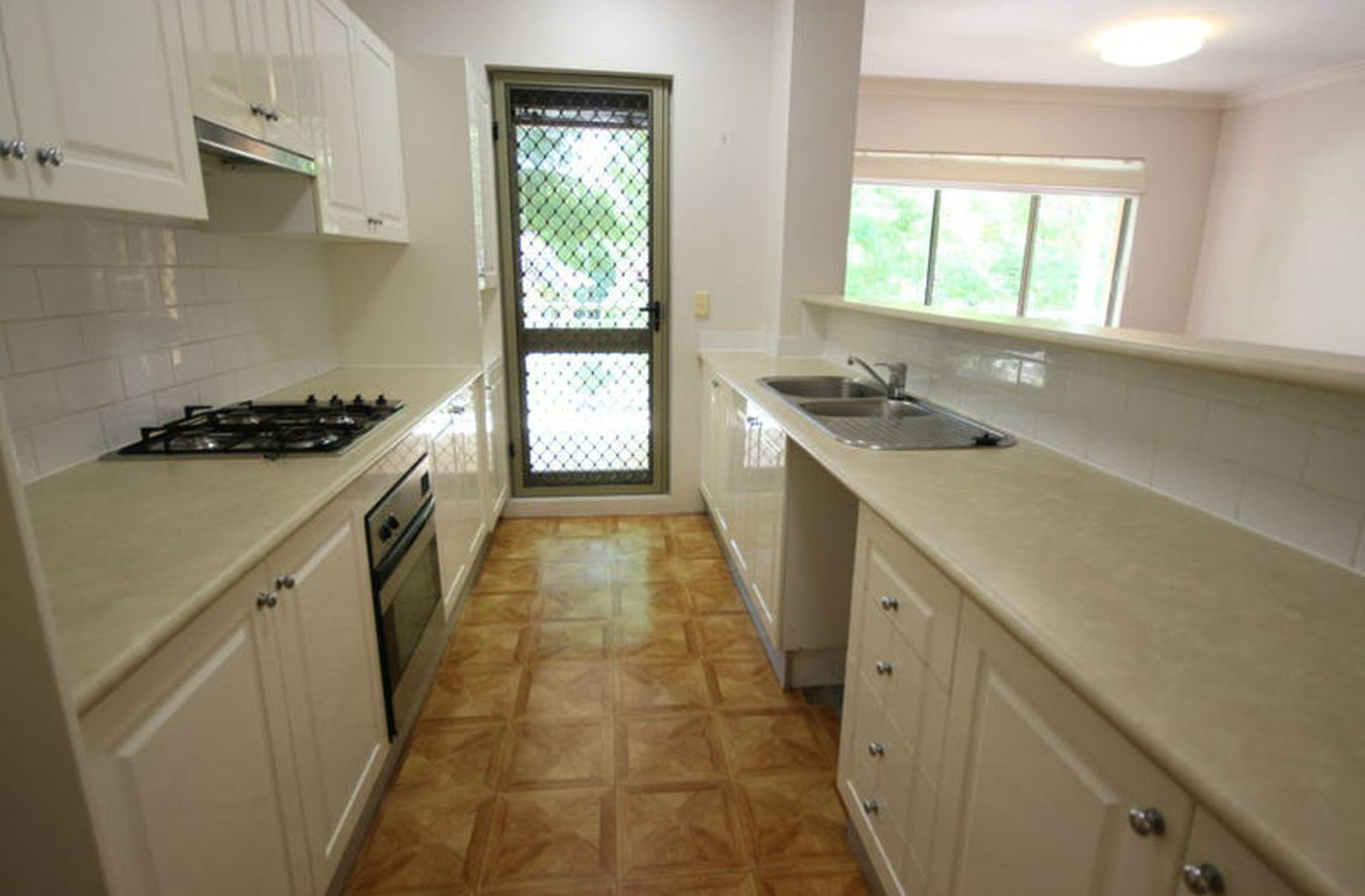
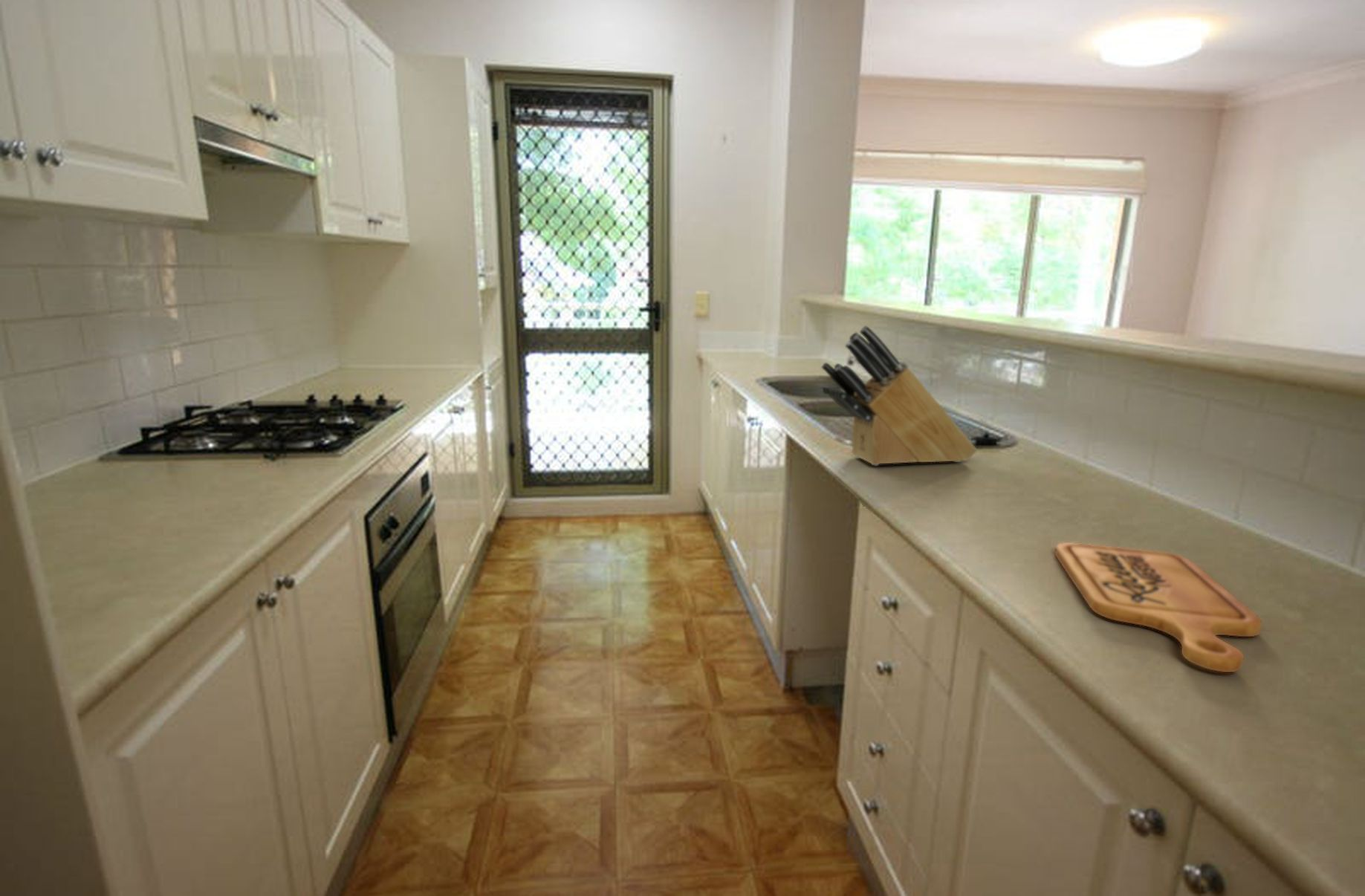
+ knife block [820,325,978,466]
+ cutting board [1054,542,1262,673]
